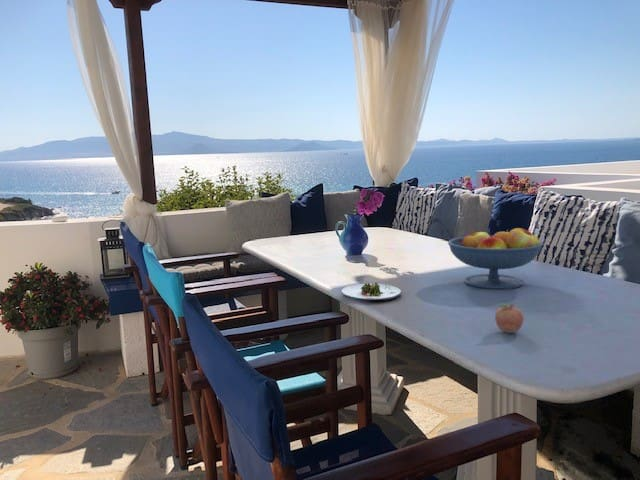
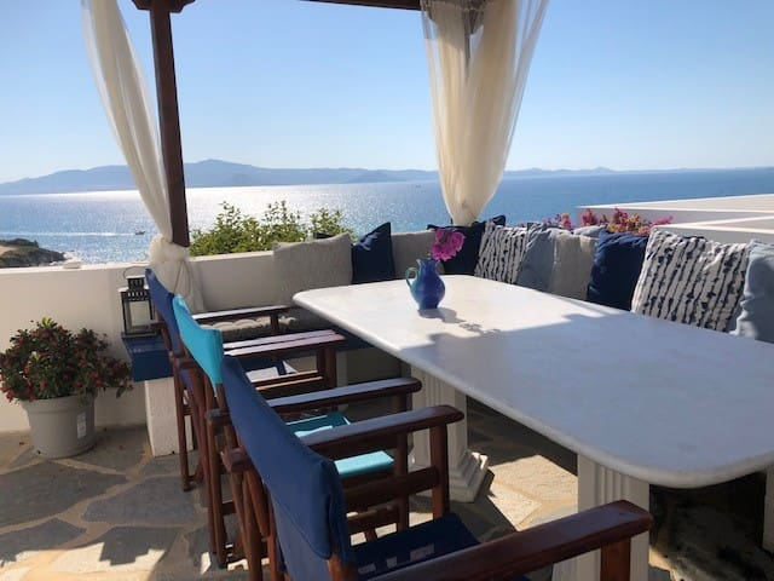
- fruit bowl [447,227,544,290]
- salad plate [340,282,402,301]
- fruit [494,302,525,334]
